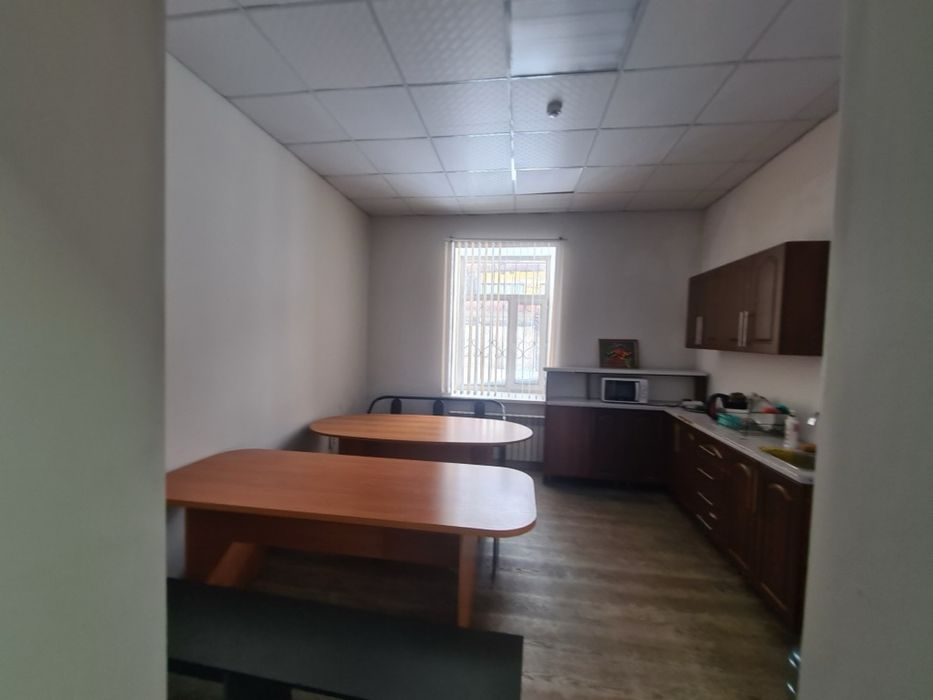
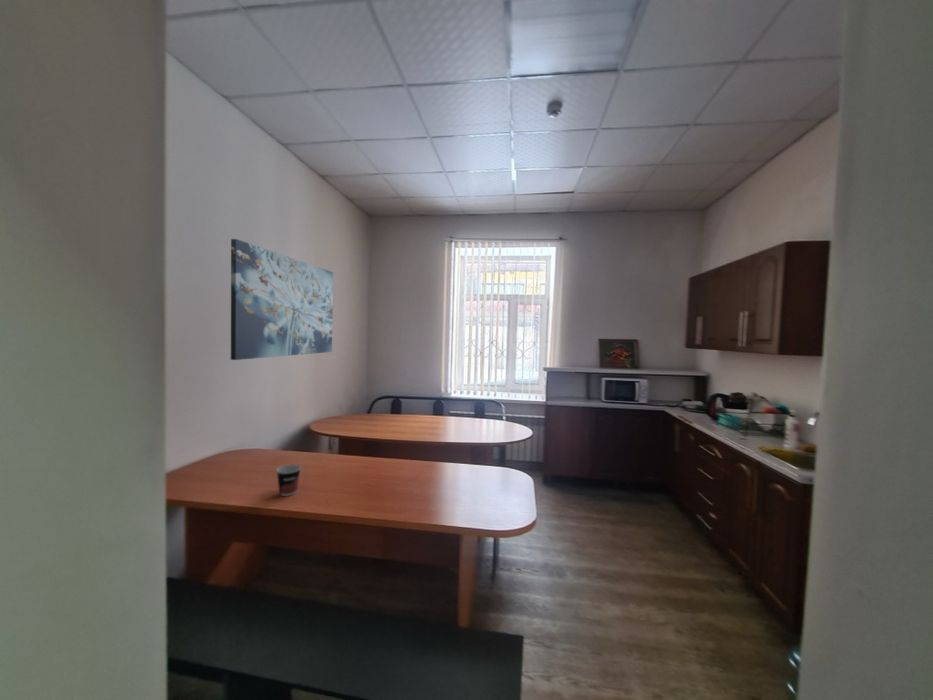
+ wall art [230,238,334,361]
+ cup [275,463,302,497]
